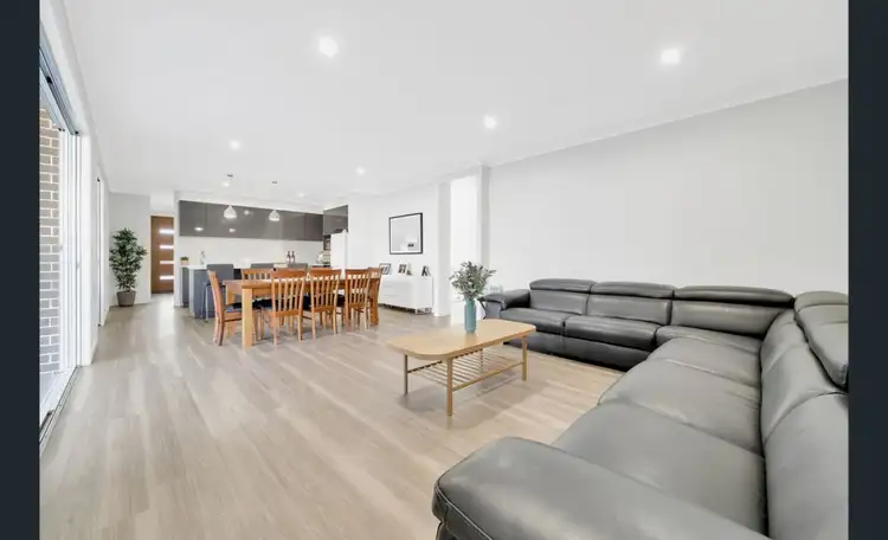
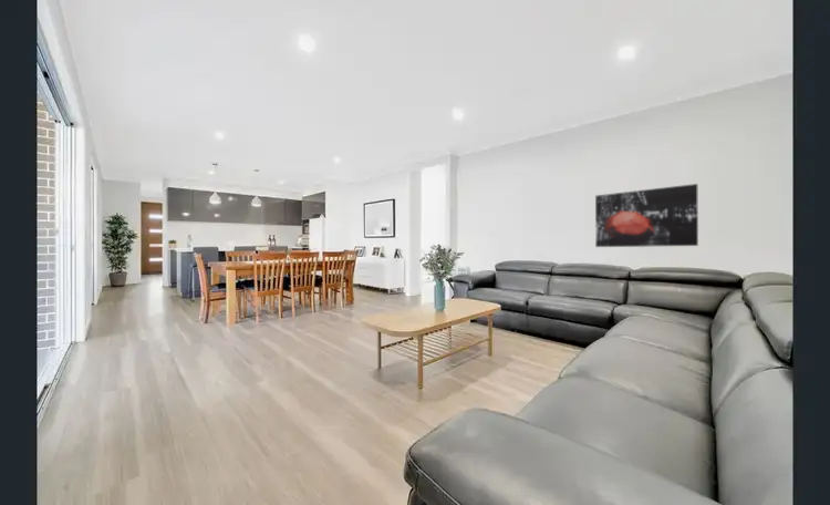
+ wall art [594,183,699,248]
